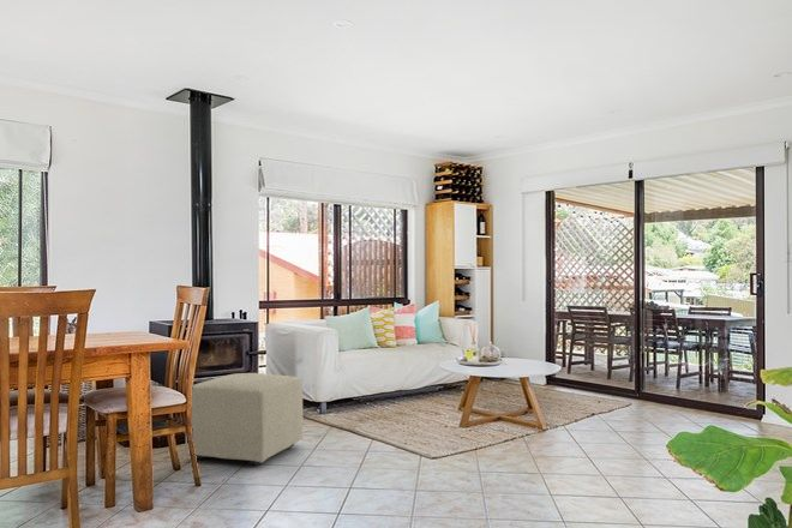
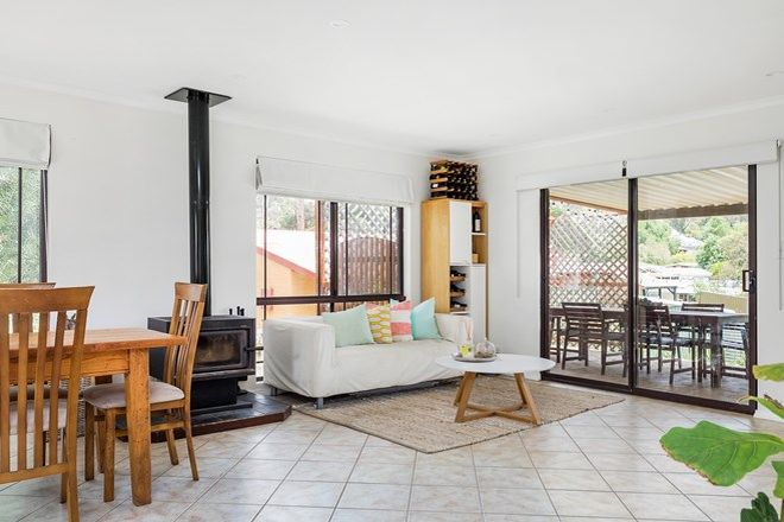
- ottoman [185,372,305,467]
